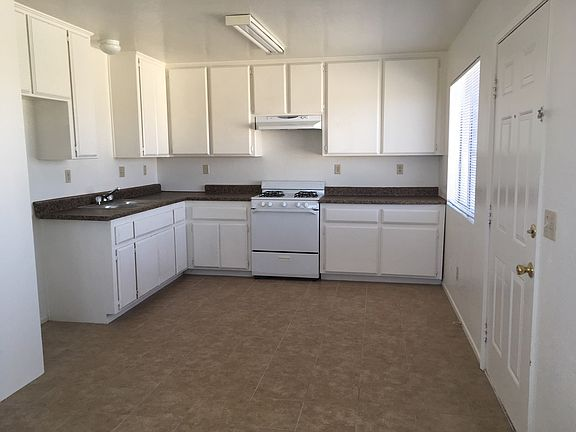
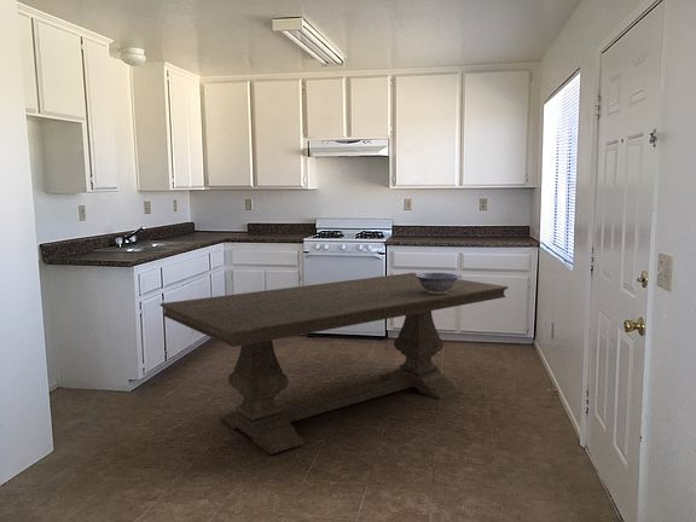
+ decorative bowl [414,271,462,294]
+ dining table [158,272,510,456]
